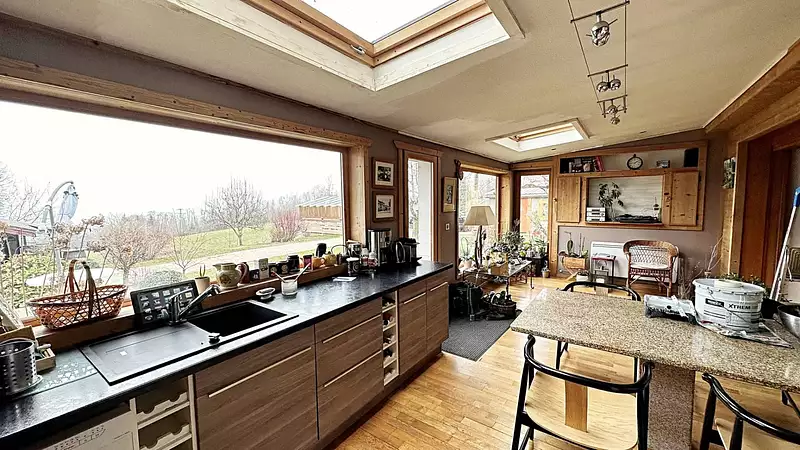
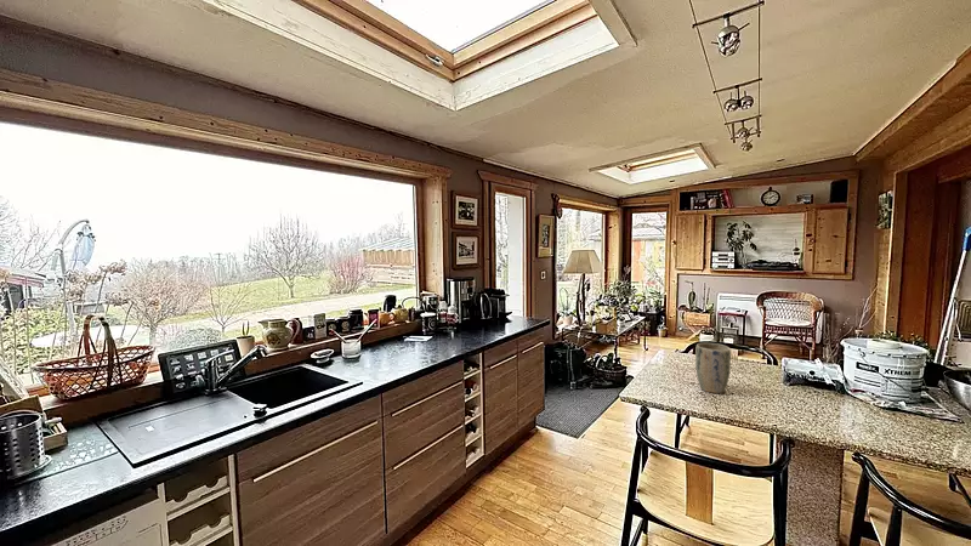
+ plant pot [694,342,732,394]
